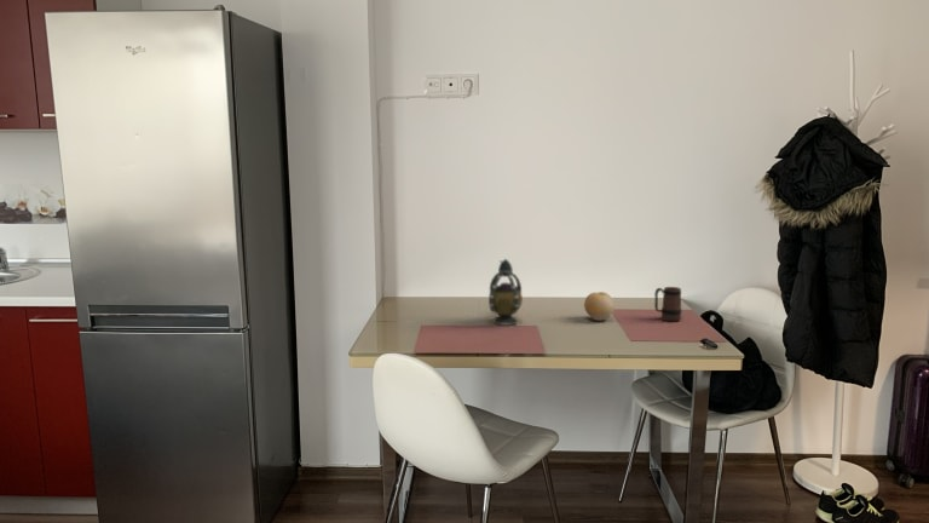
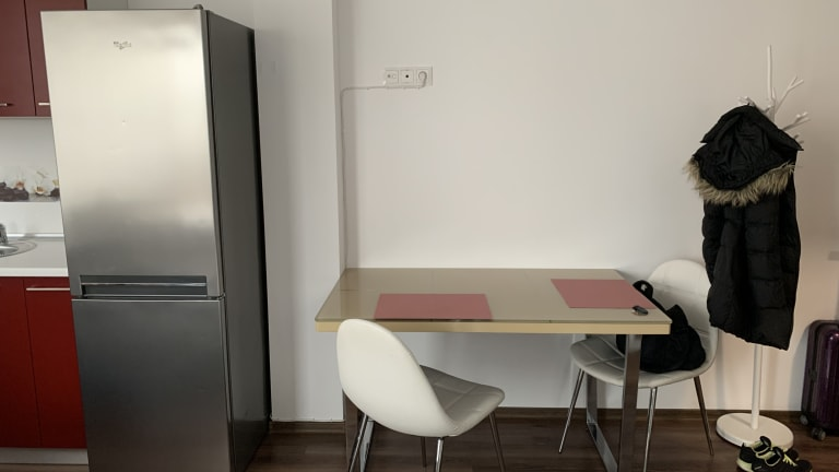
- teapot [487,258,524,327]
- mug [653,286,682,322]
- fruit [583,291,616,322]
